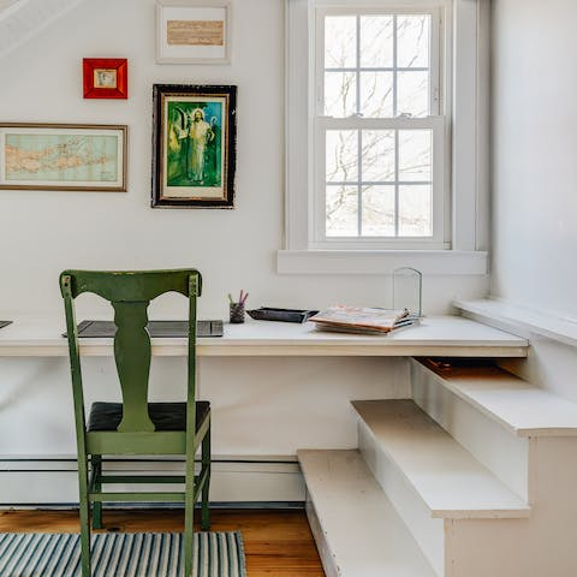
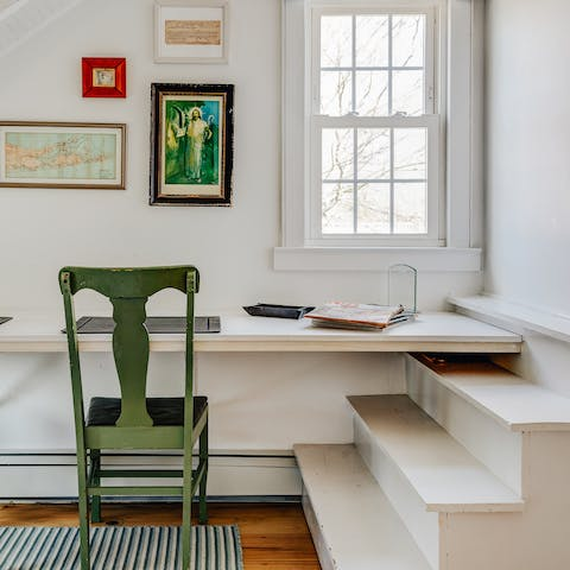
- pen holder [227,288,250,323]
